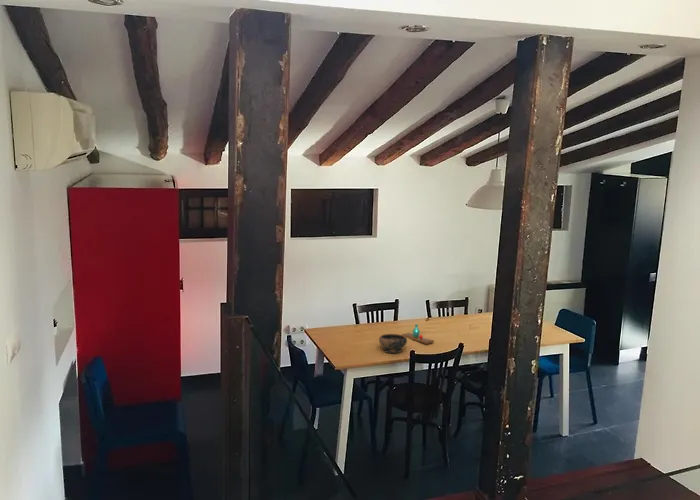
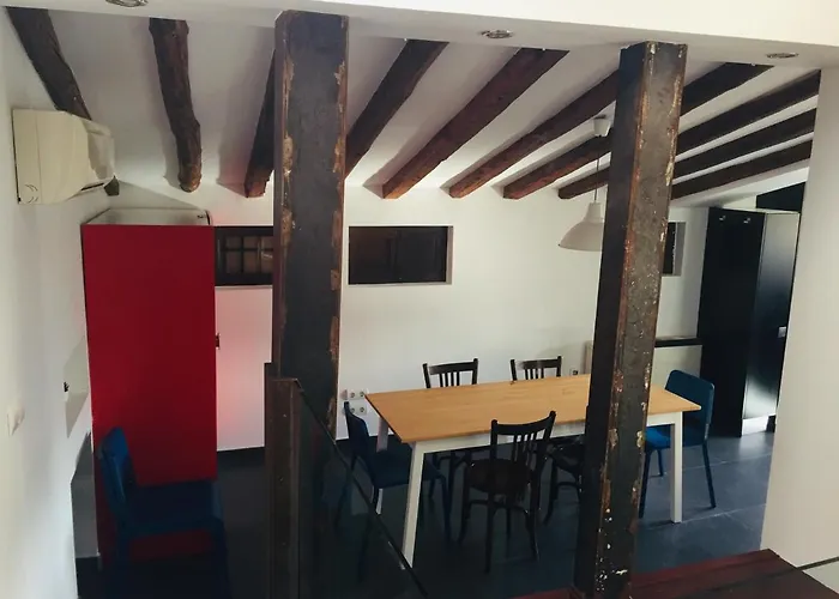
- vase [401,323,435,345]
- bowl [378,333,408,354]
